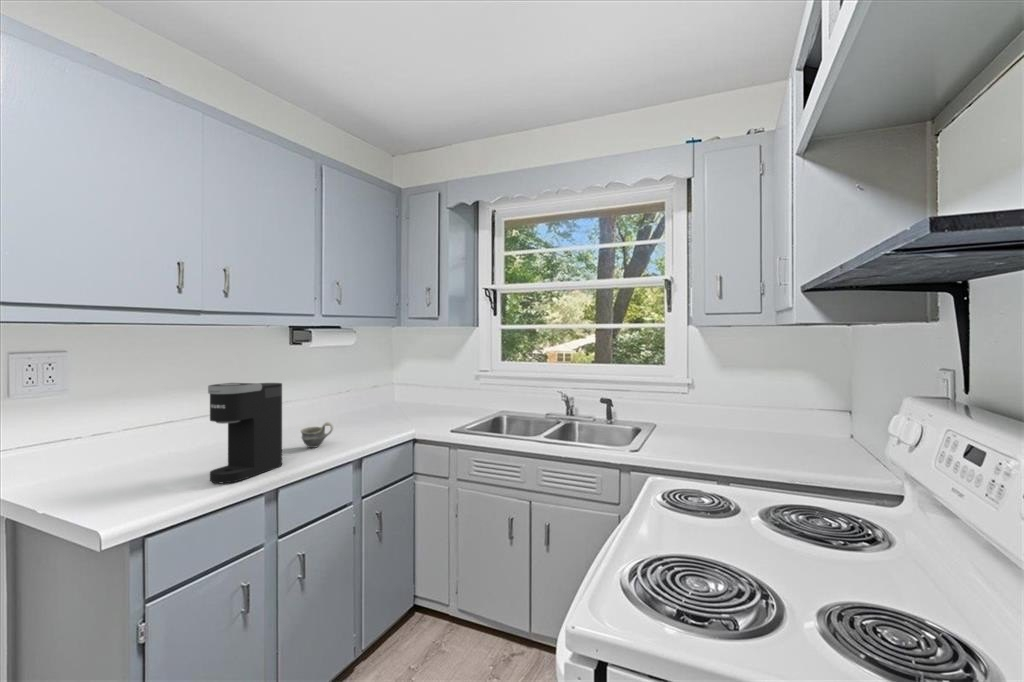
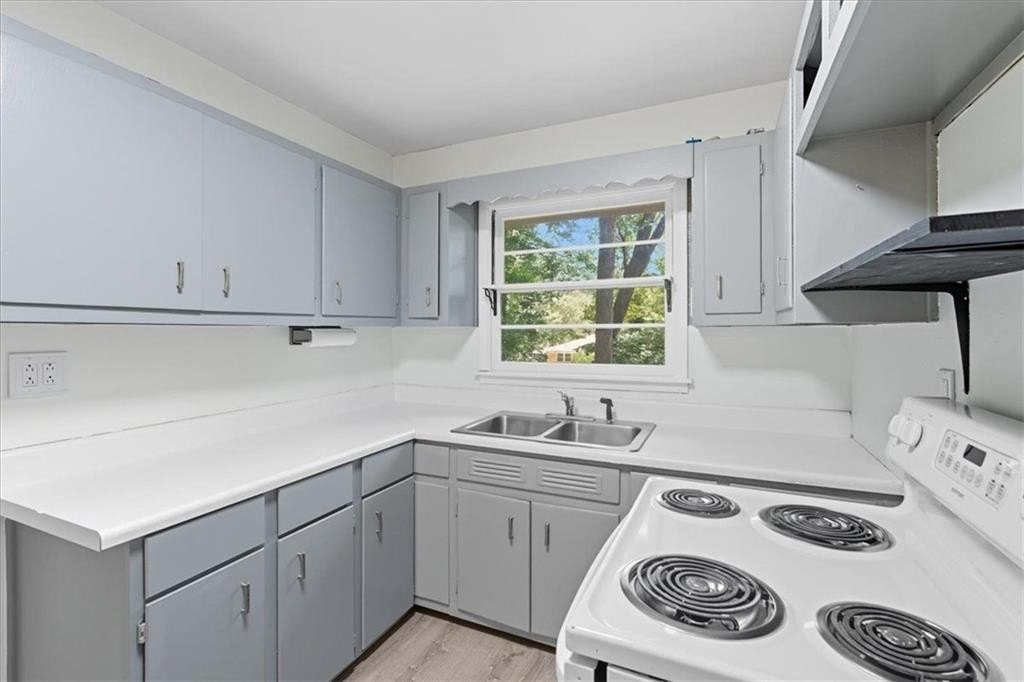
- cup [300,421,334,449]
- coffee maker [207,382,283,484]
